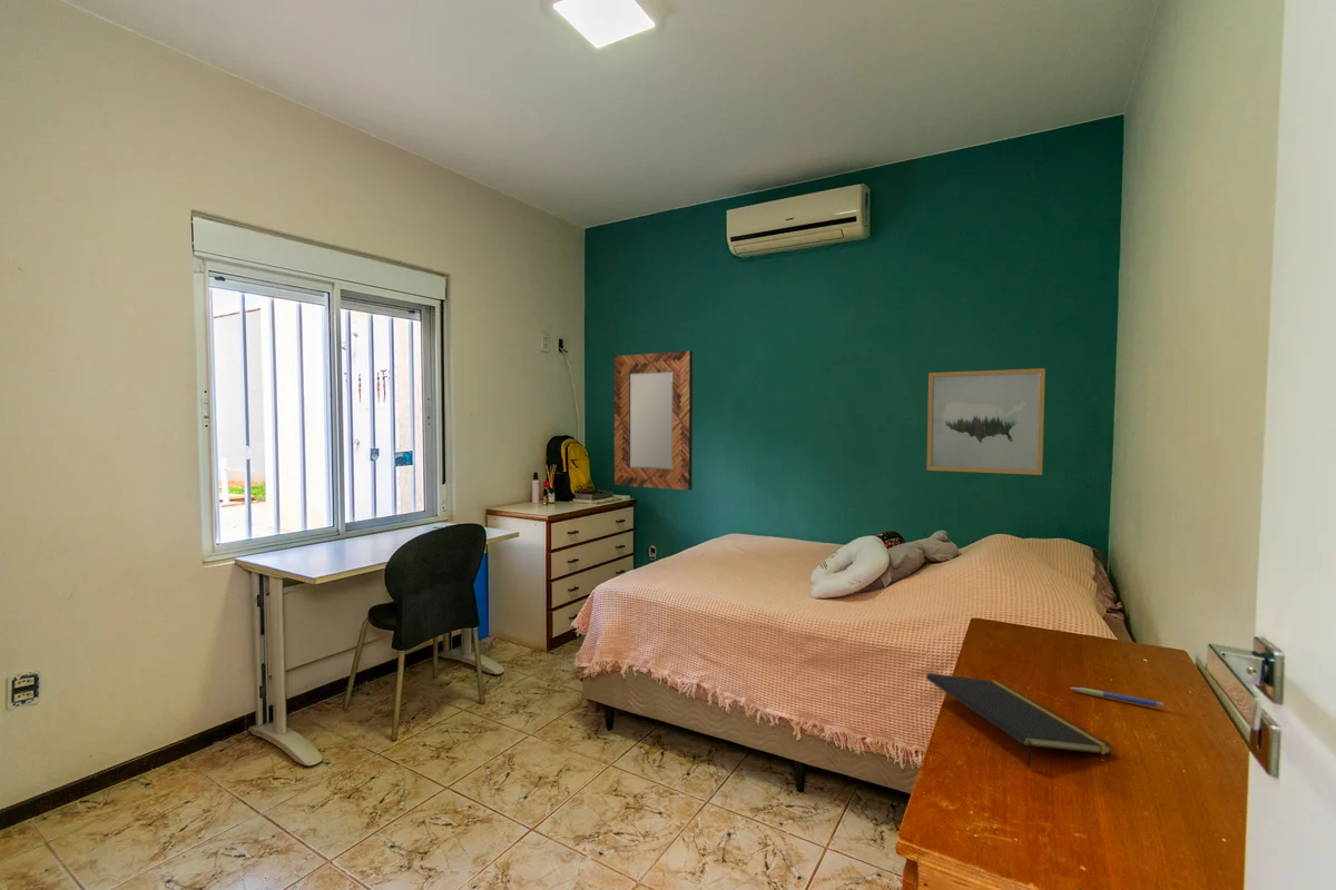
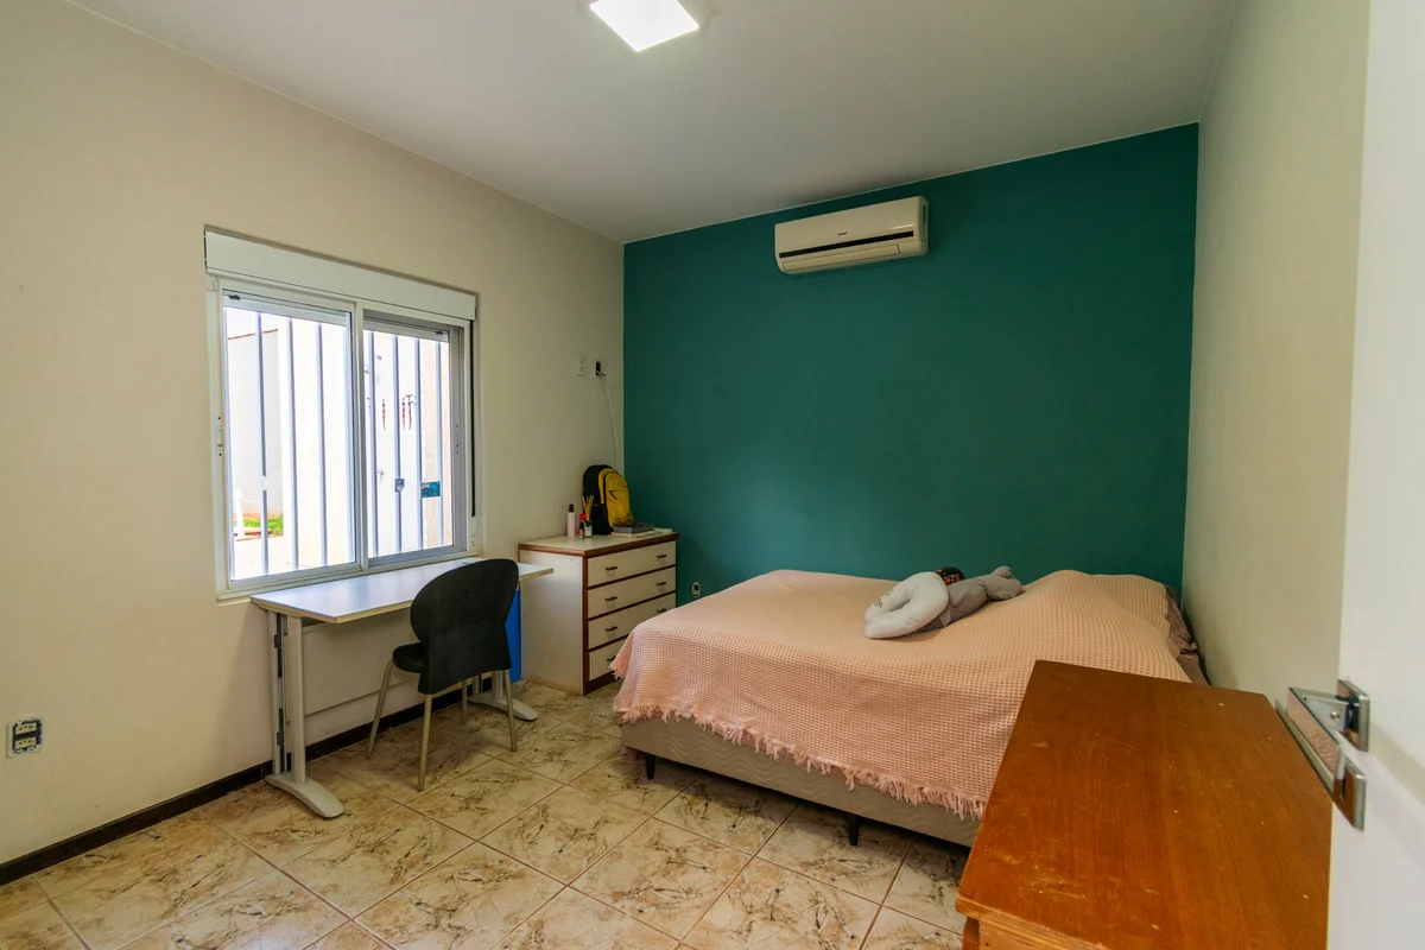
- wall art [926,367,1047,476]
- notepad [925,672,1113,770]
- home mirror [613,349,694,491]
- pen [1069,686,1165,709]
